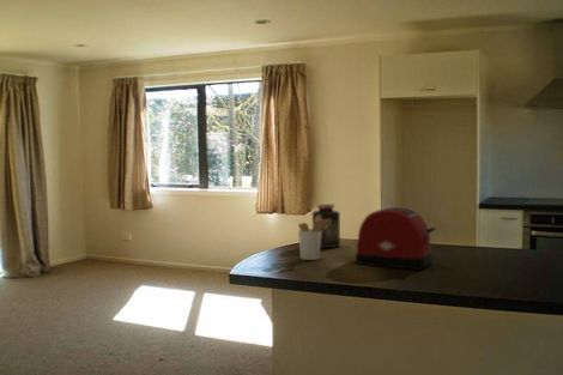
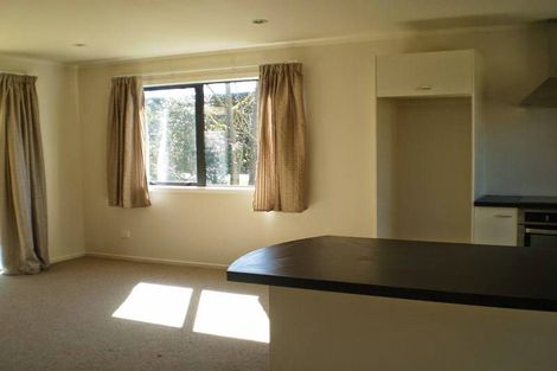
- utensil holder [297,216,331,261]
- jar [311,202,341,249]
- toaster [355,206,436,271]
